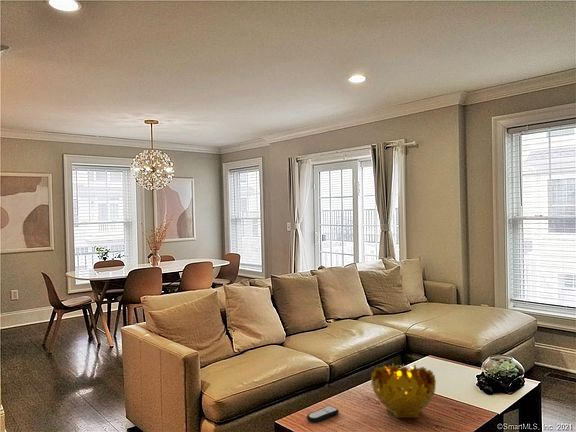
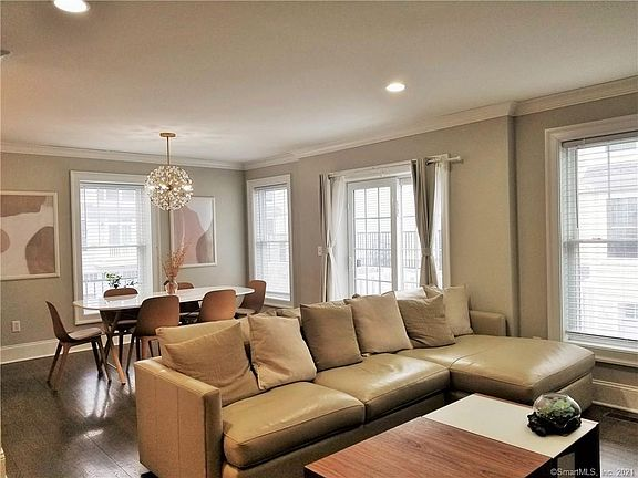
- remote control [306,405,340,423]
- decorative bowl [370,362,437,419]
